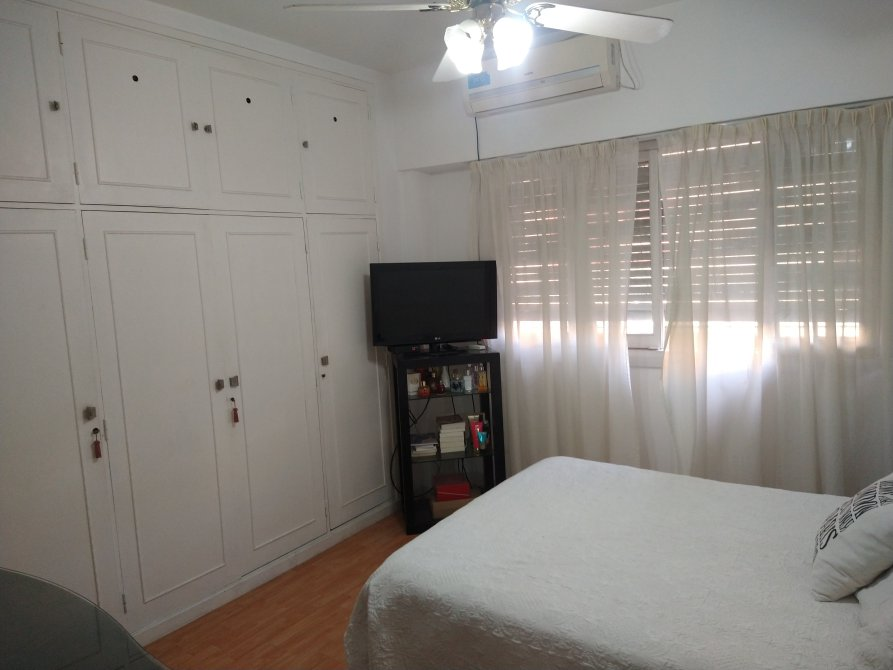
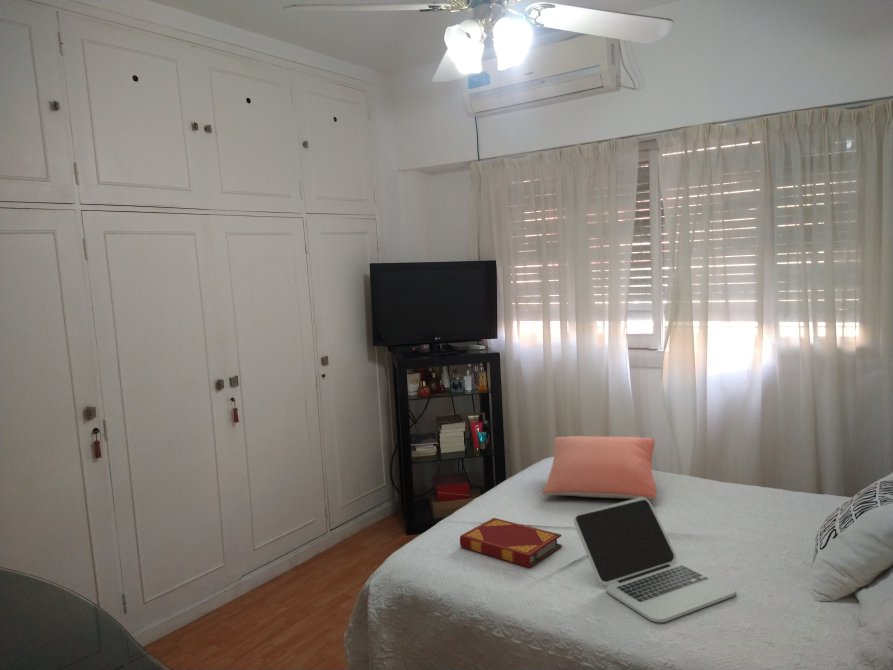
+ hardback book [459,517,563,569]
+ pillow [541,435,657,500]
+ laptop [573,497,736,623]
